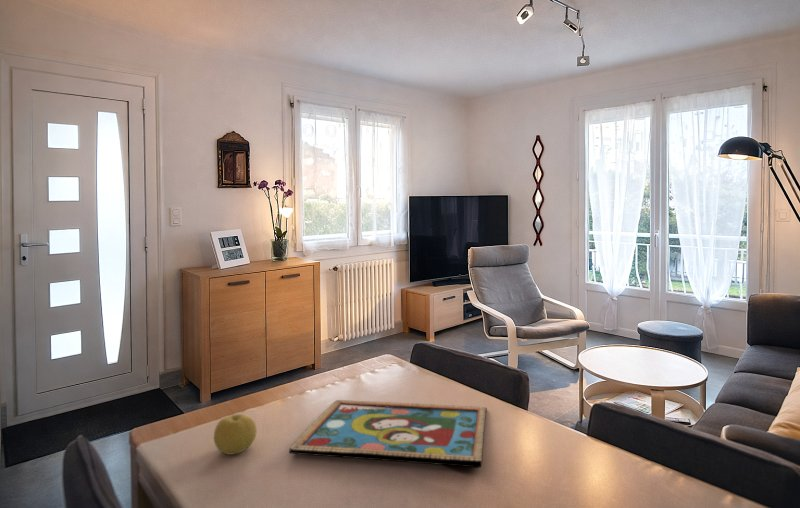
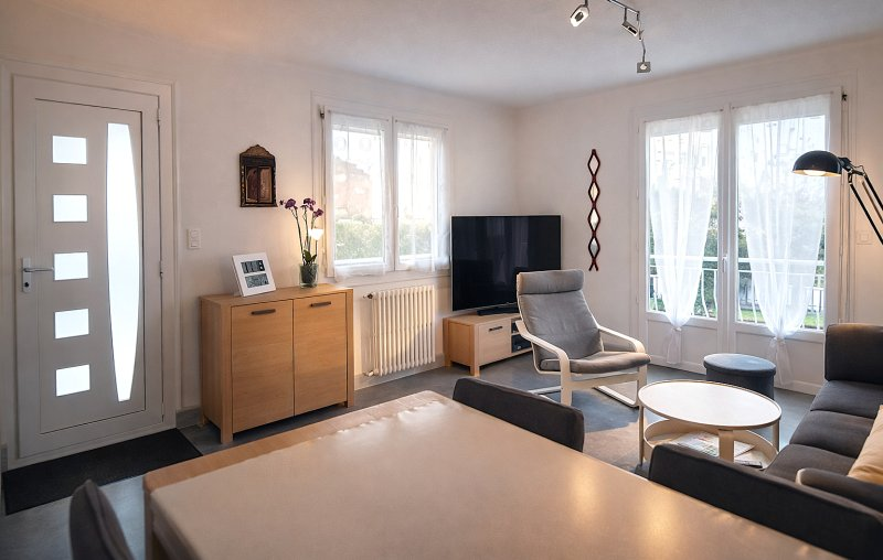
- fruit [213,413,258,456]
- framed painting [288,399,488,468]
